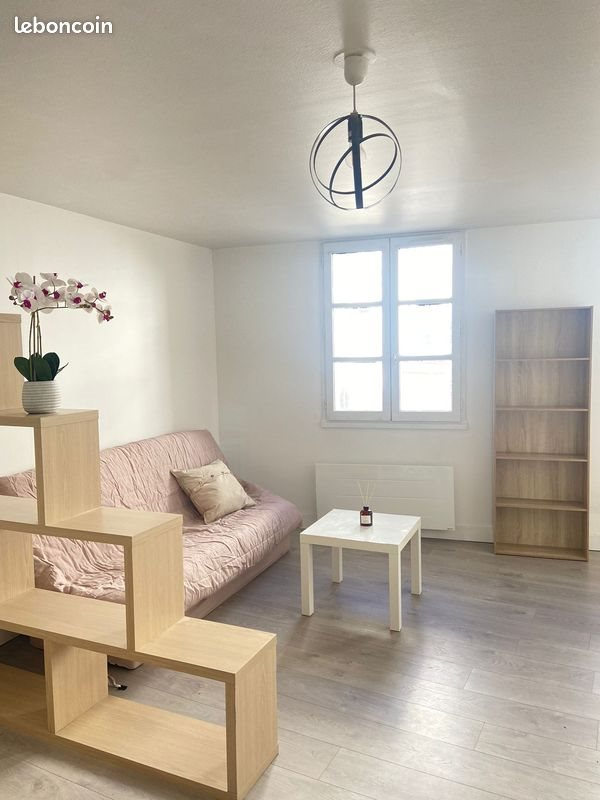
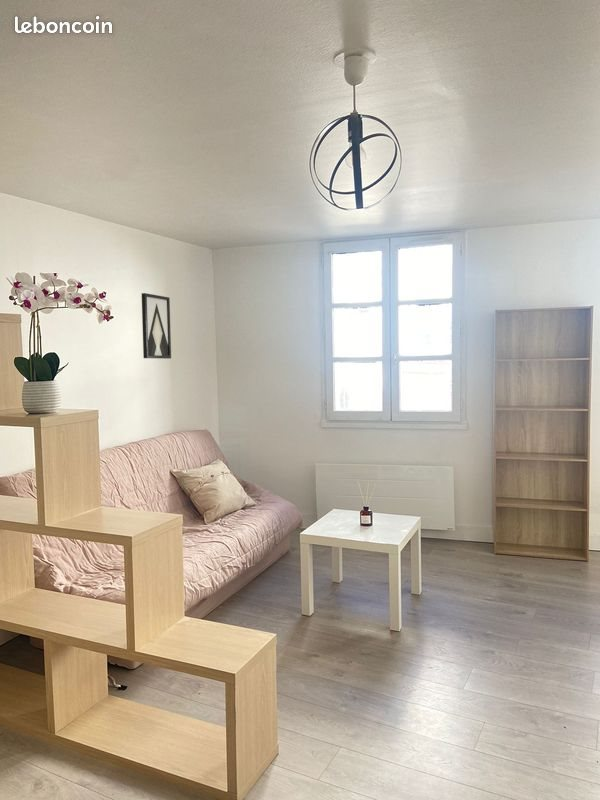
+ wall art [141,292,172,360]
